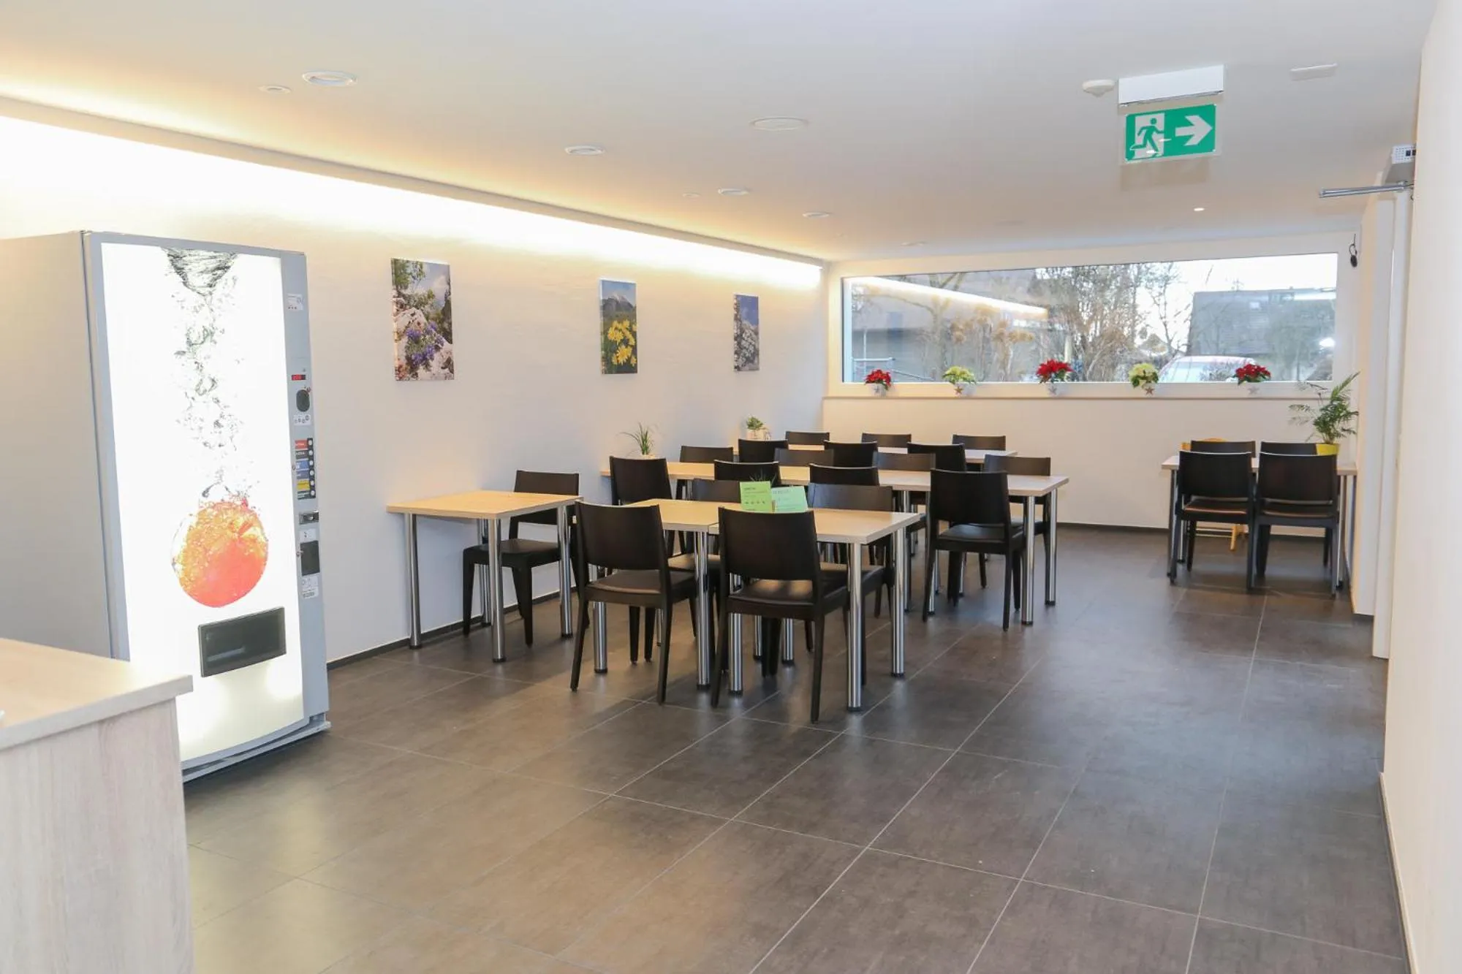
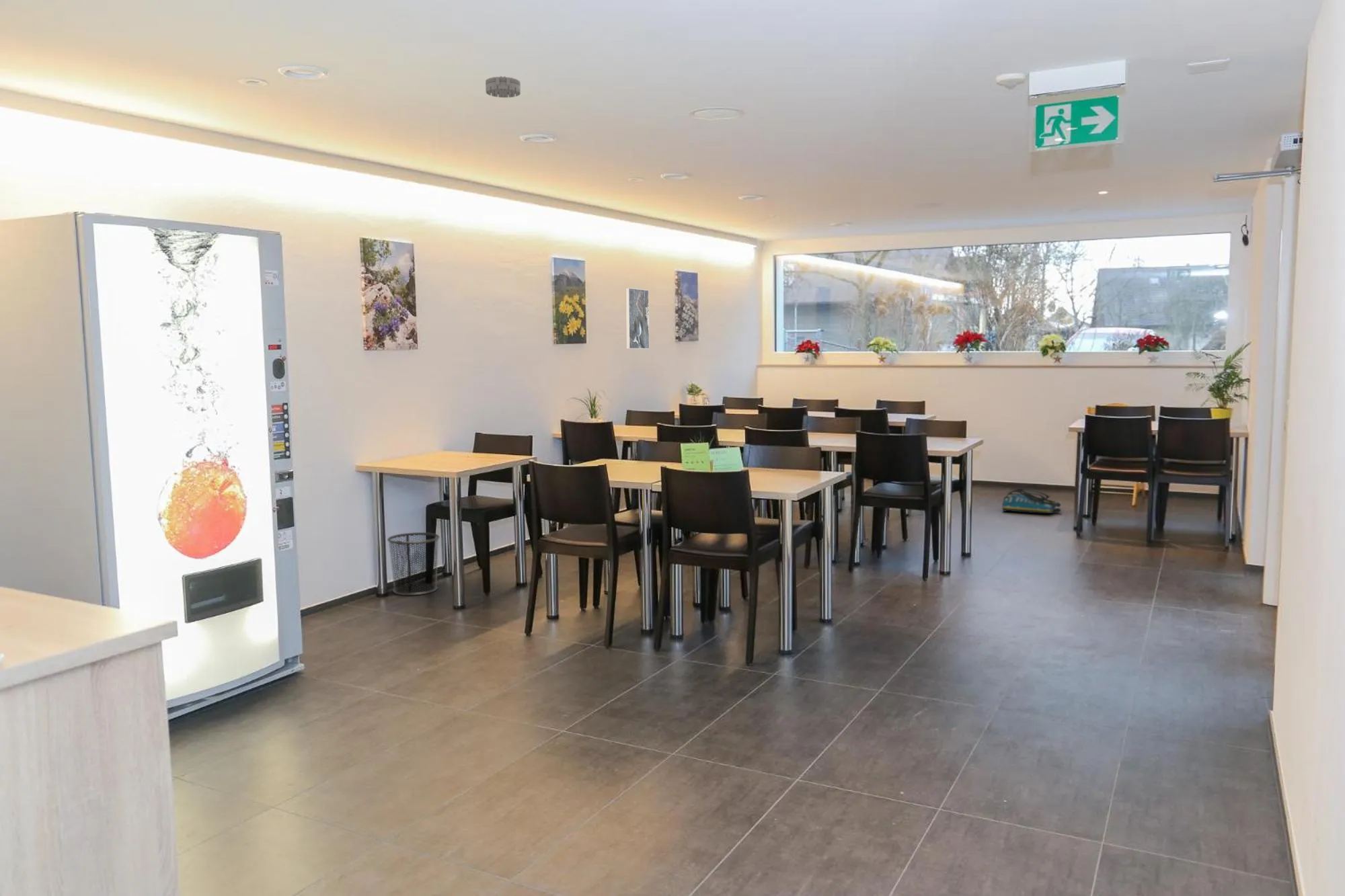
+ waste bin [387,532,440,596]
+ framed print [625,287,650,350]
+ smoke detector [485,76,521,98]
+ tote bag [1001,488,1062,514]
